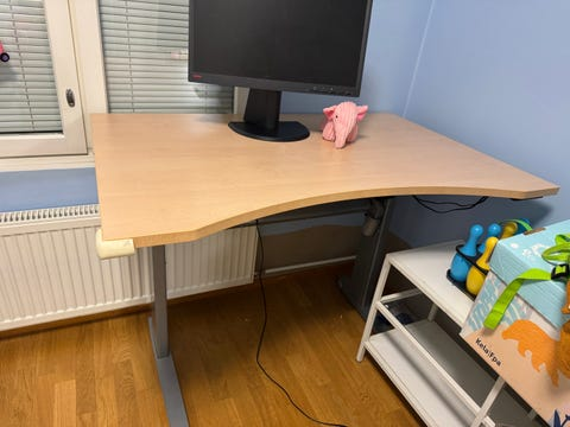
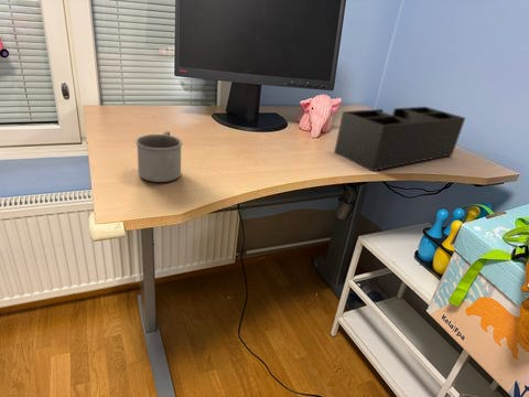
+ mug [134,130,184,183]
+ desk organizer [333,106,466,172]
